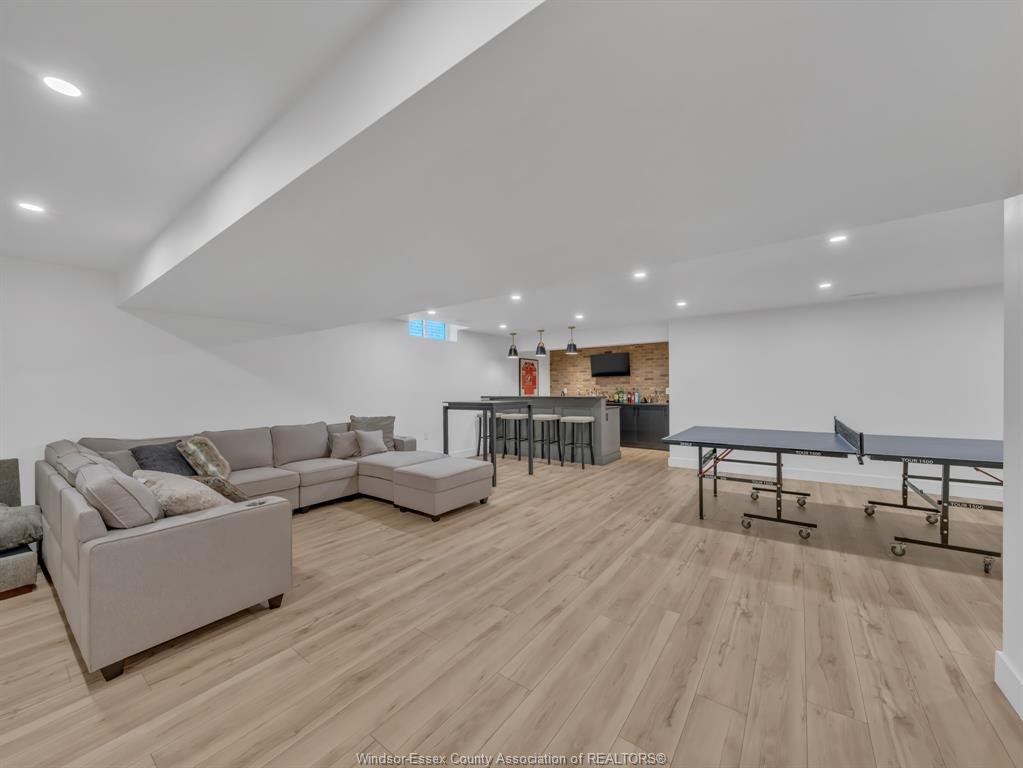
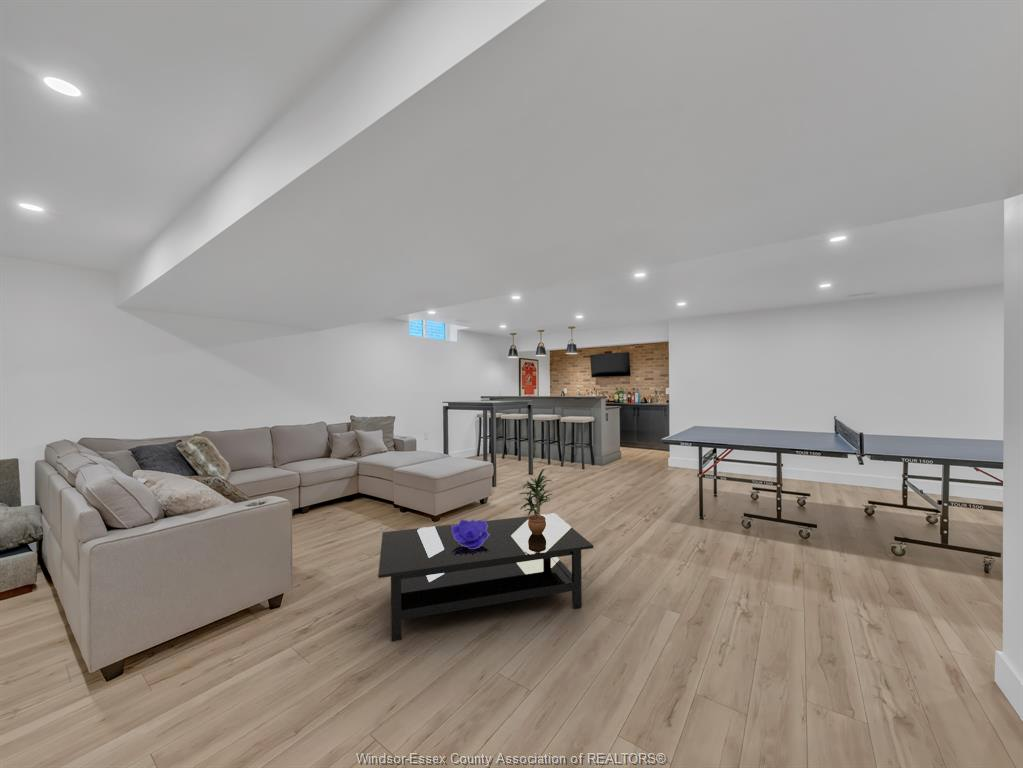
+ potted plant [519,468,553,535]
+ decorative bowl [451,517,490,549]
+ coffee table [377,512,594,642]
